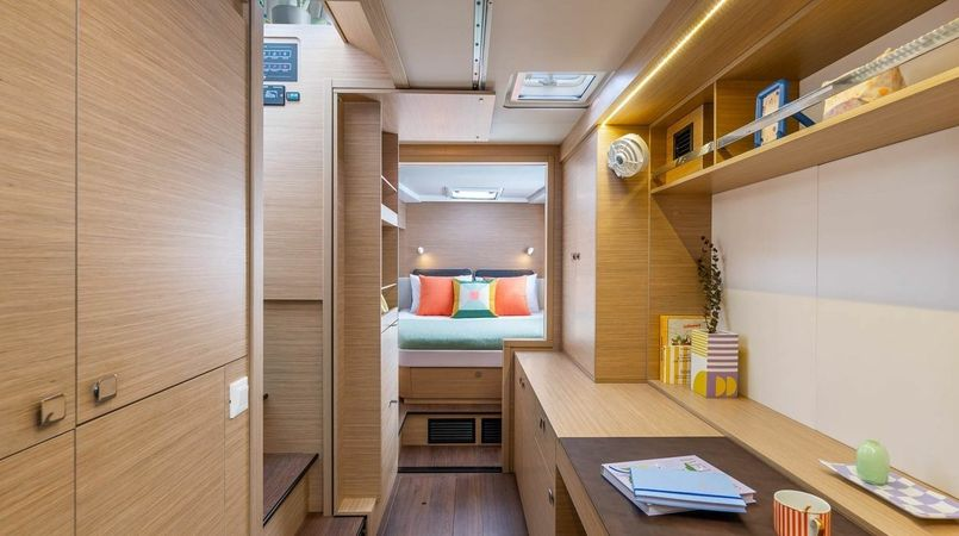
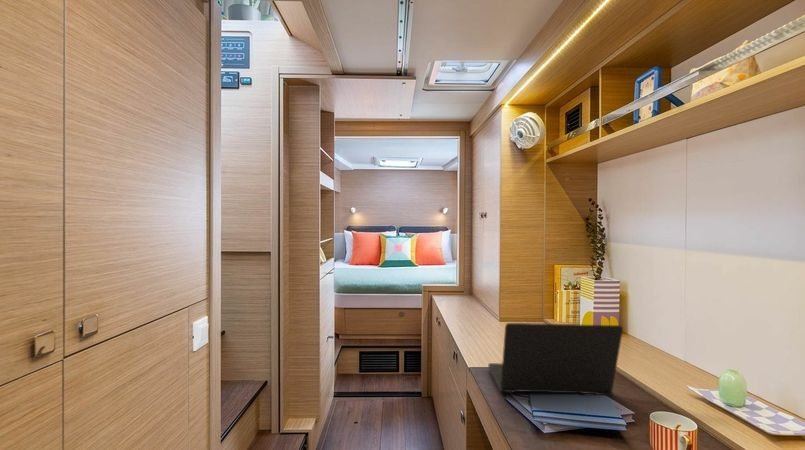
+ laptop [487,322,624,396]
